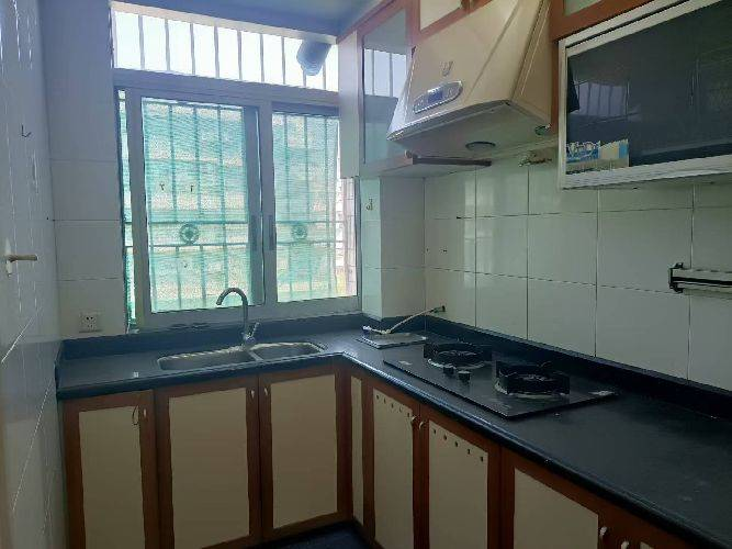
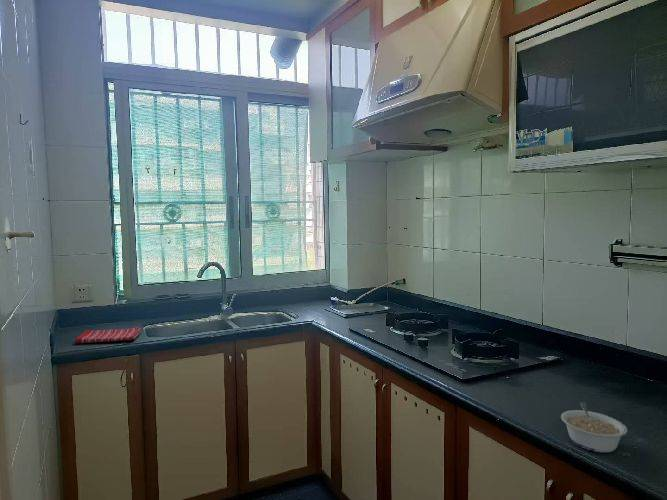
+ legume [560,401,628,453]
+ dish towel [74,326,142,344]
